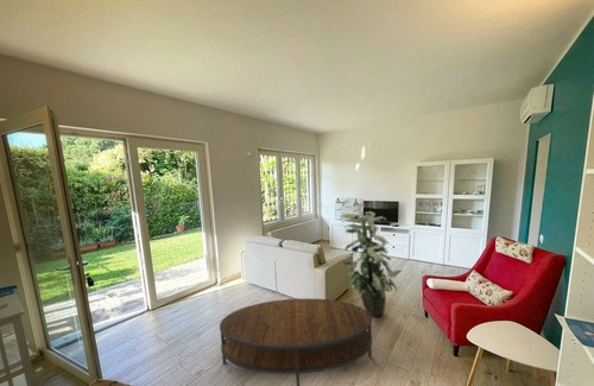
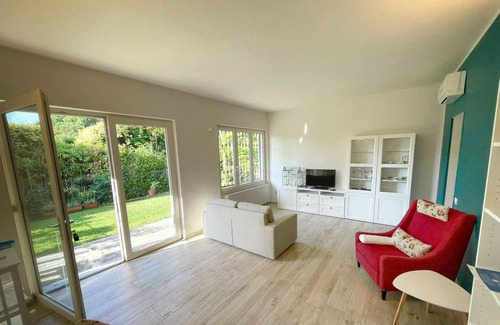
- coffee table [219,297,373,386]
- indoor plant [340,210,402,318]
